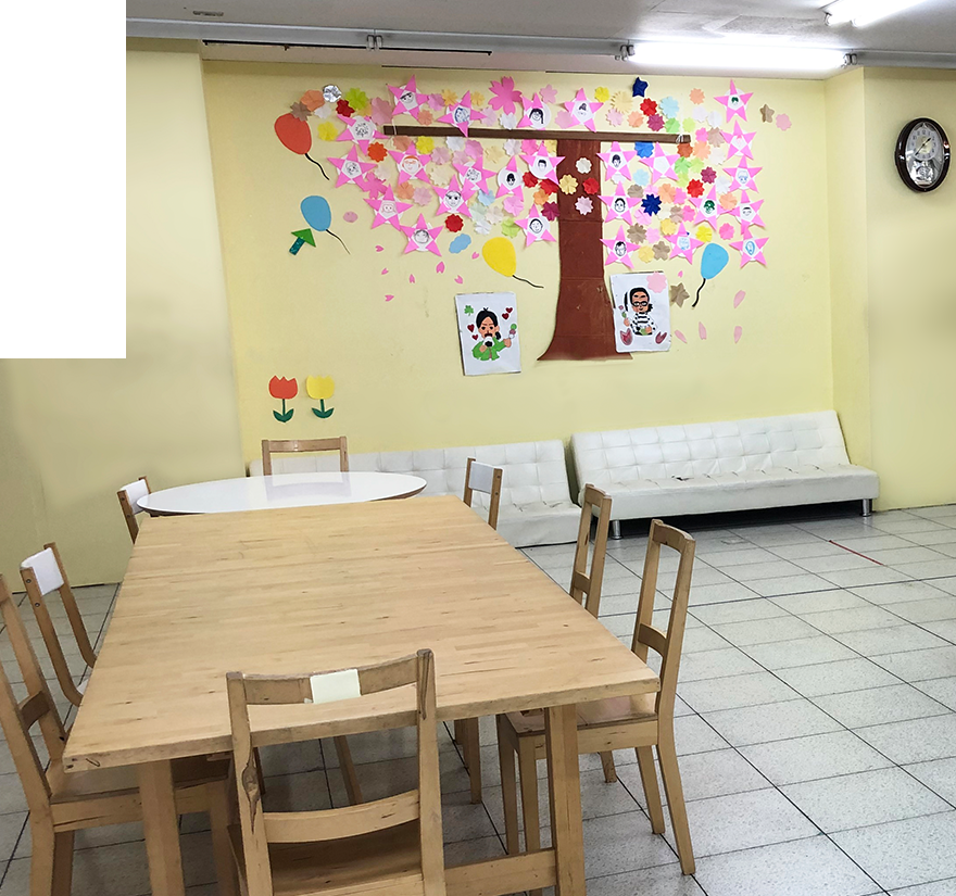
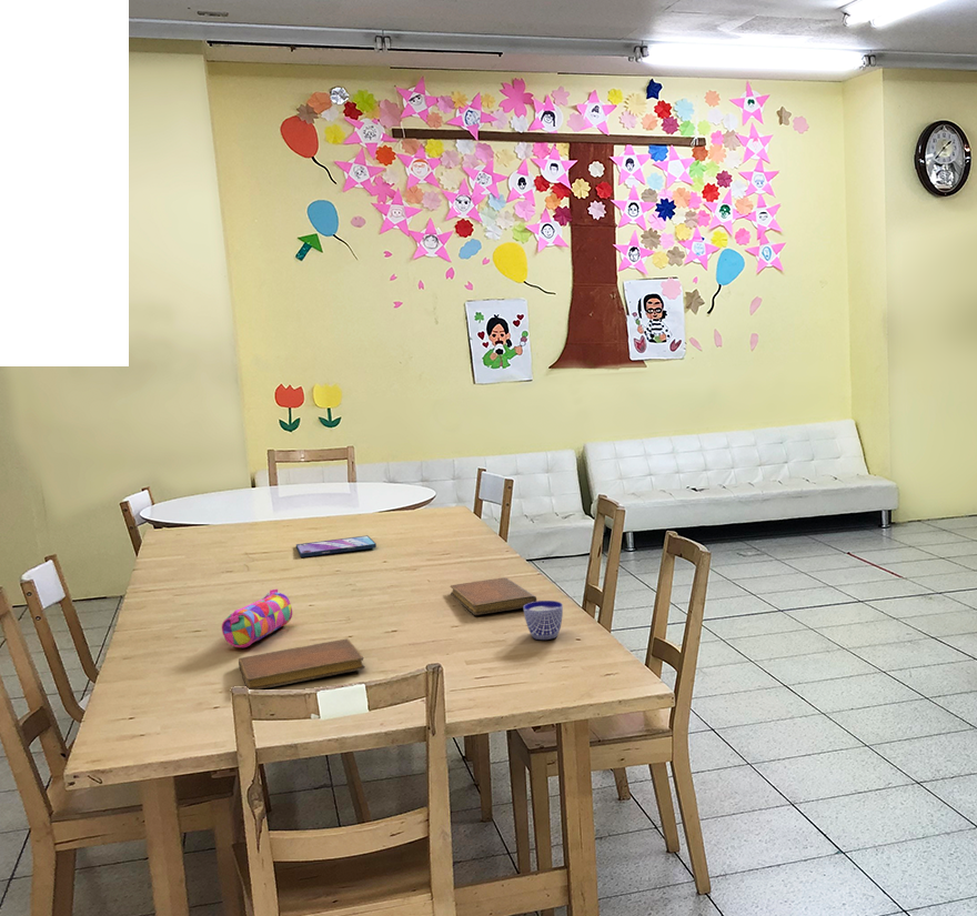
+ pencil case [221,588,293,648]
+ cup [523,600,564,641]
+ video game case [295,534,377,558]
+ notebook [238,637,366,691]
+ notebook [449,576,537,616]
